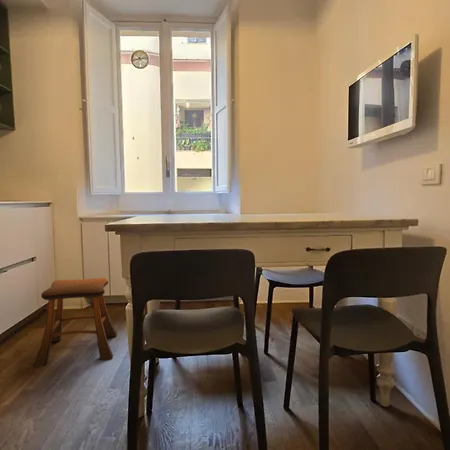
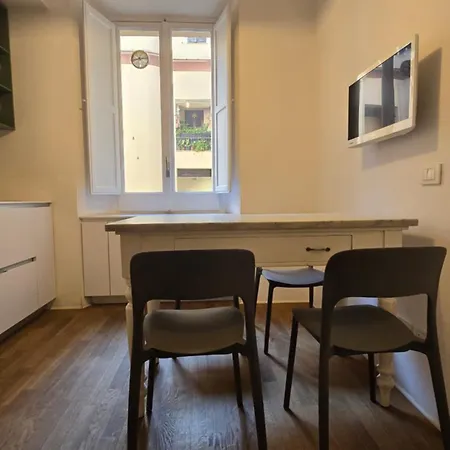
- stool [32,277,118,368]
